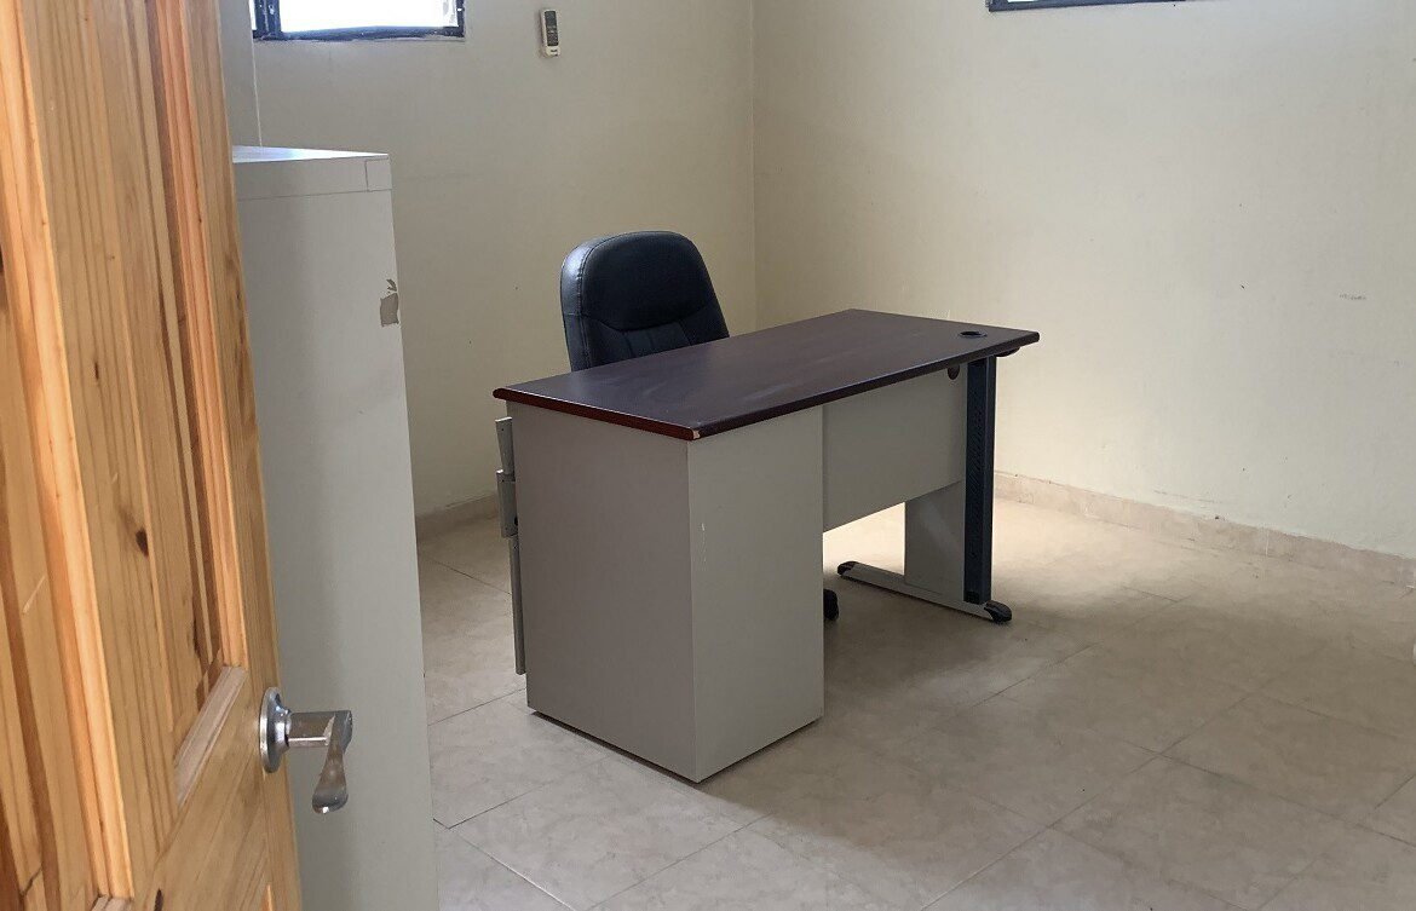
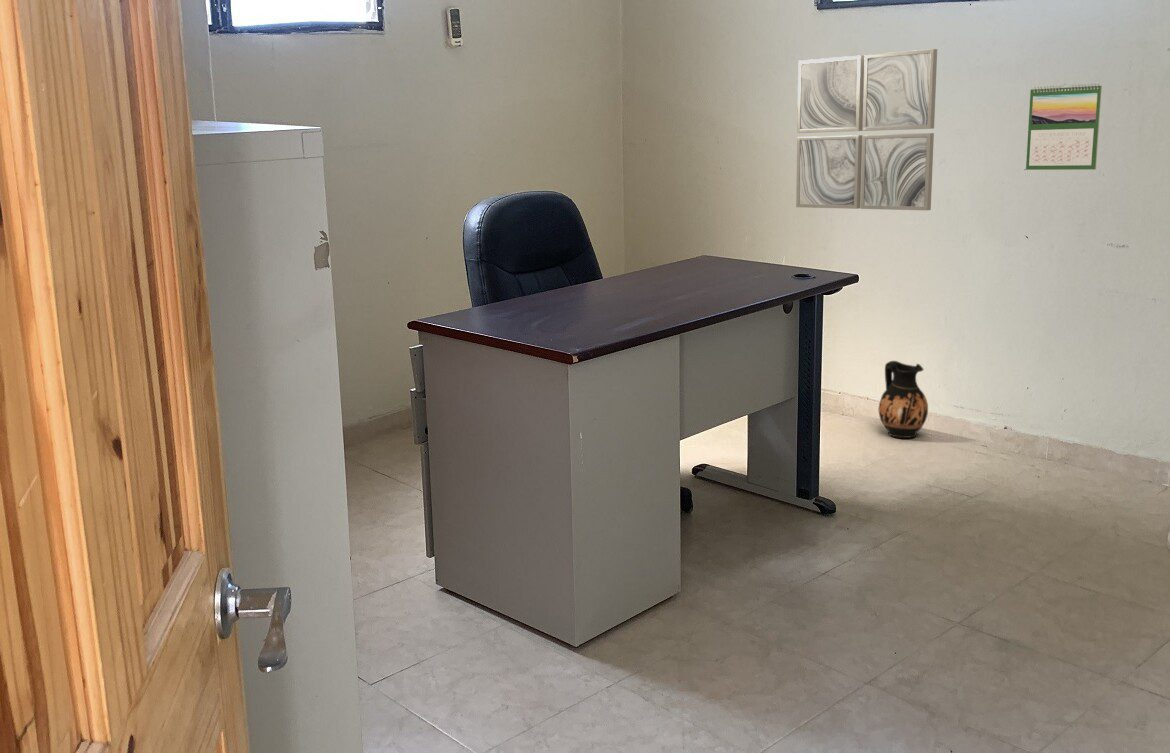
+ calendar [1025,82,1103,171]
+ wall art [795,48,938,211]
+ ceramic jug [878,360,929,439]
